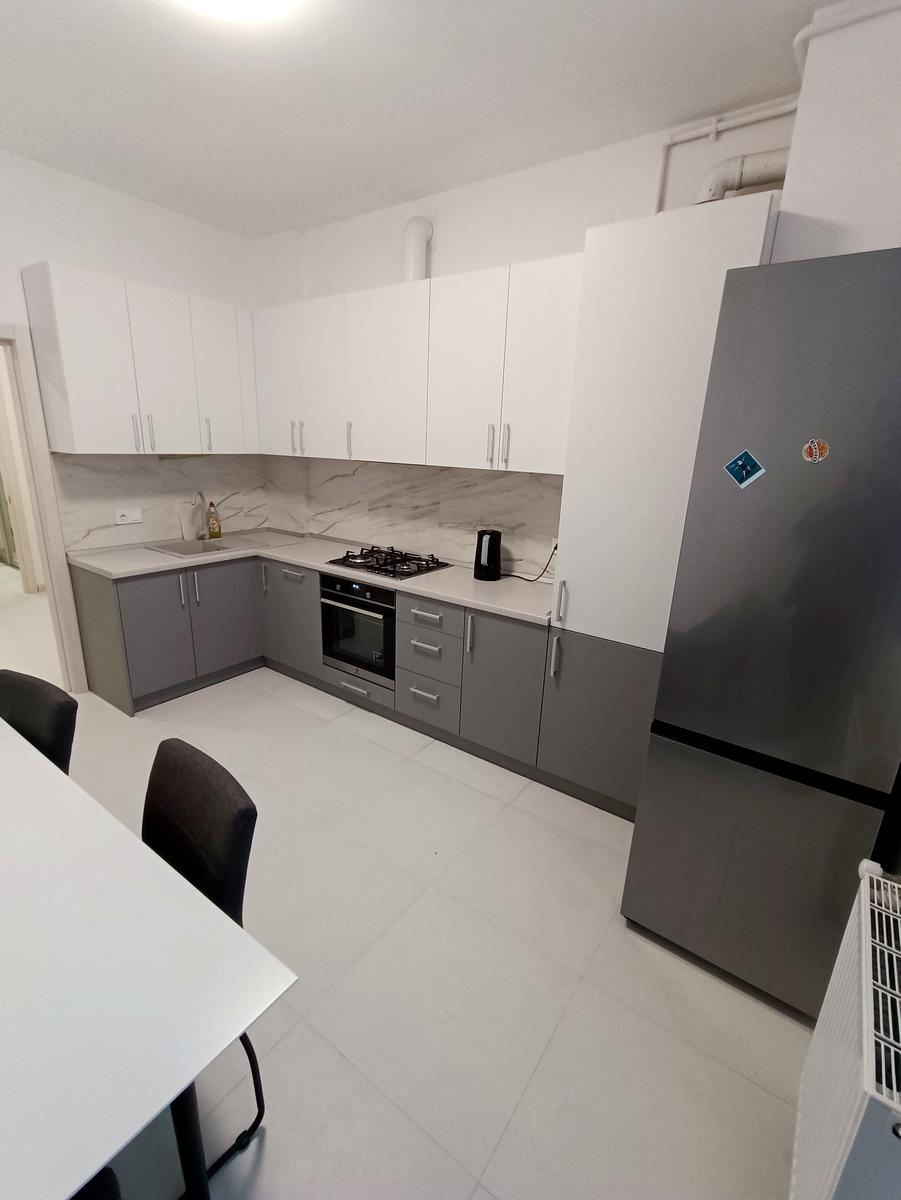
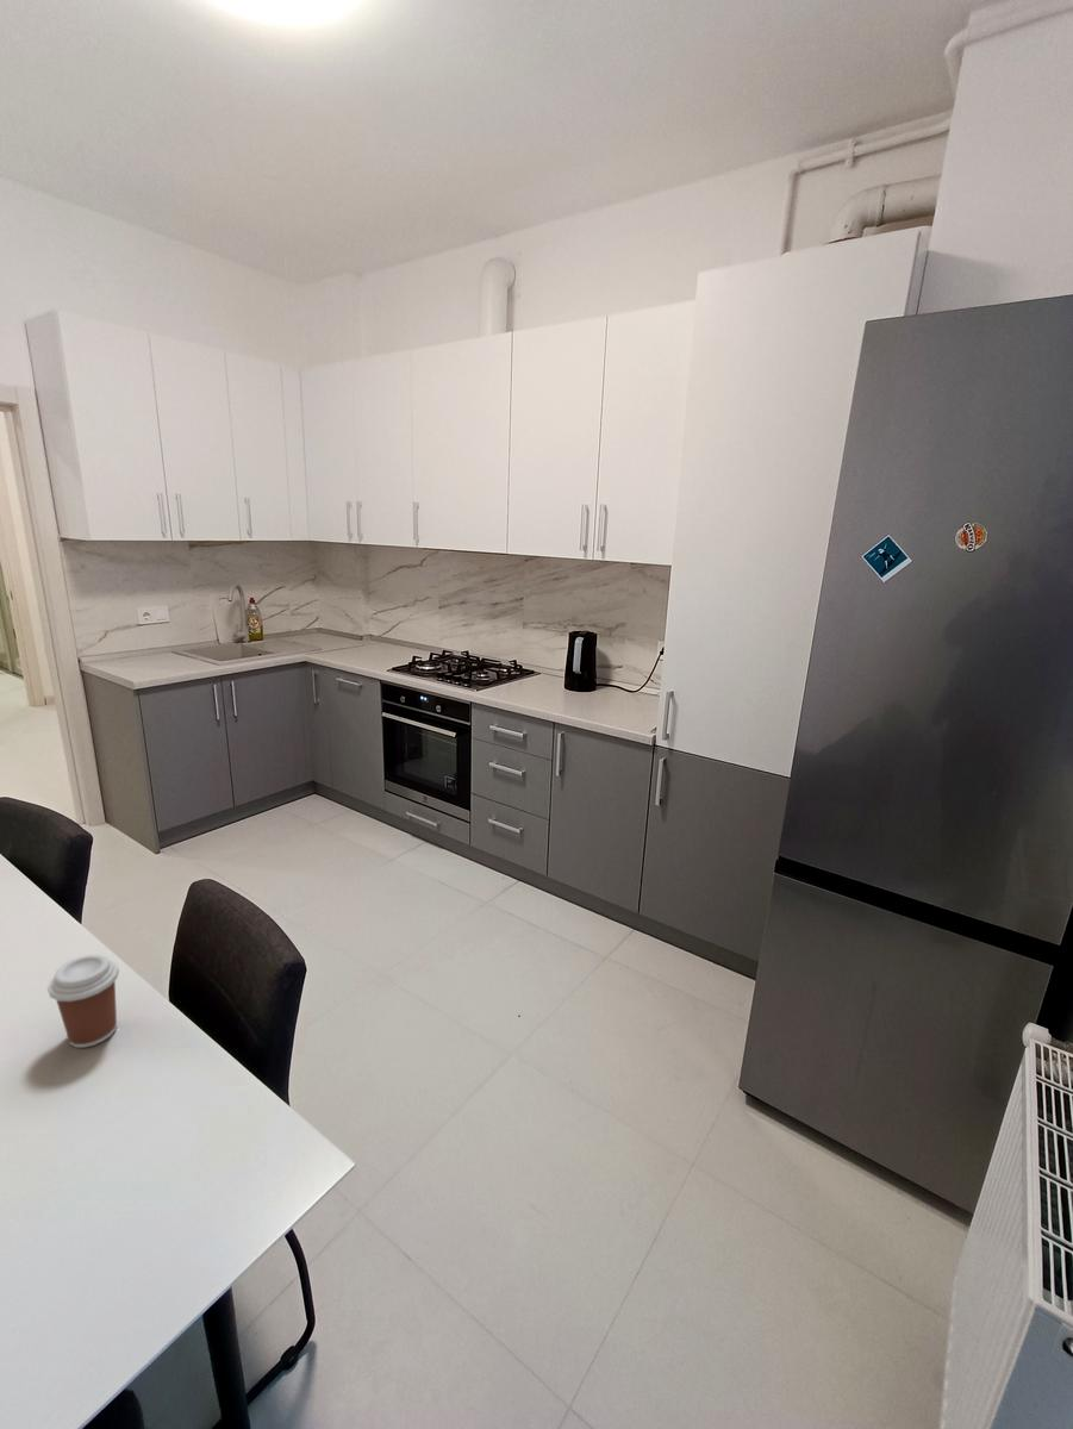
+ coffee cup [46,953,120,1049]
